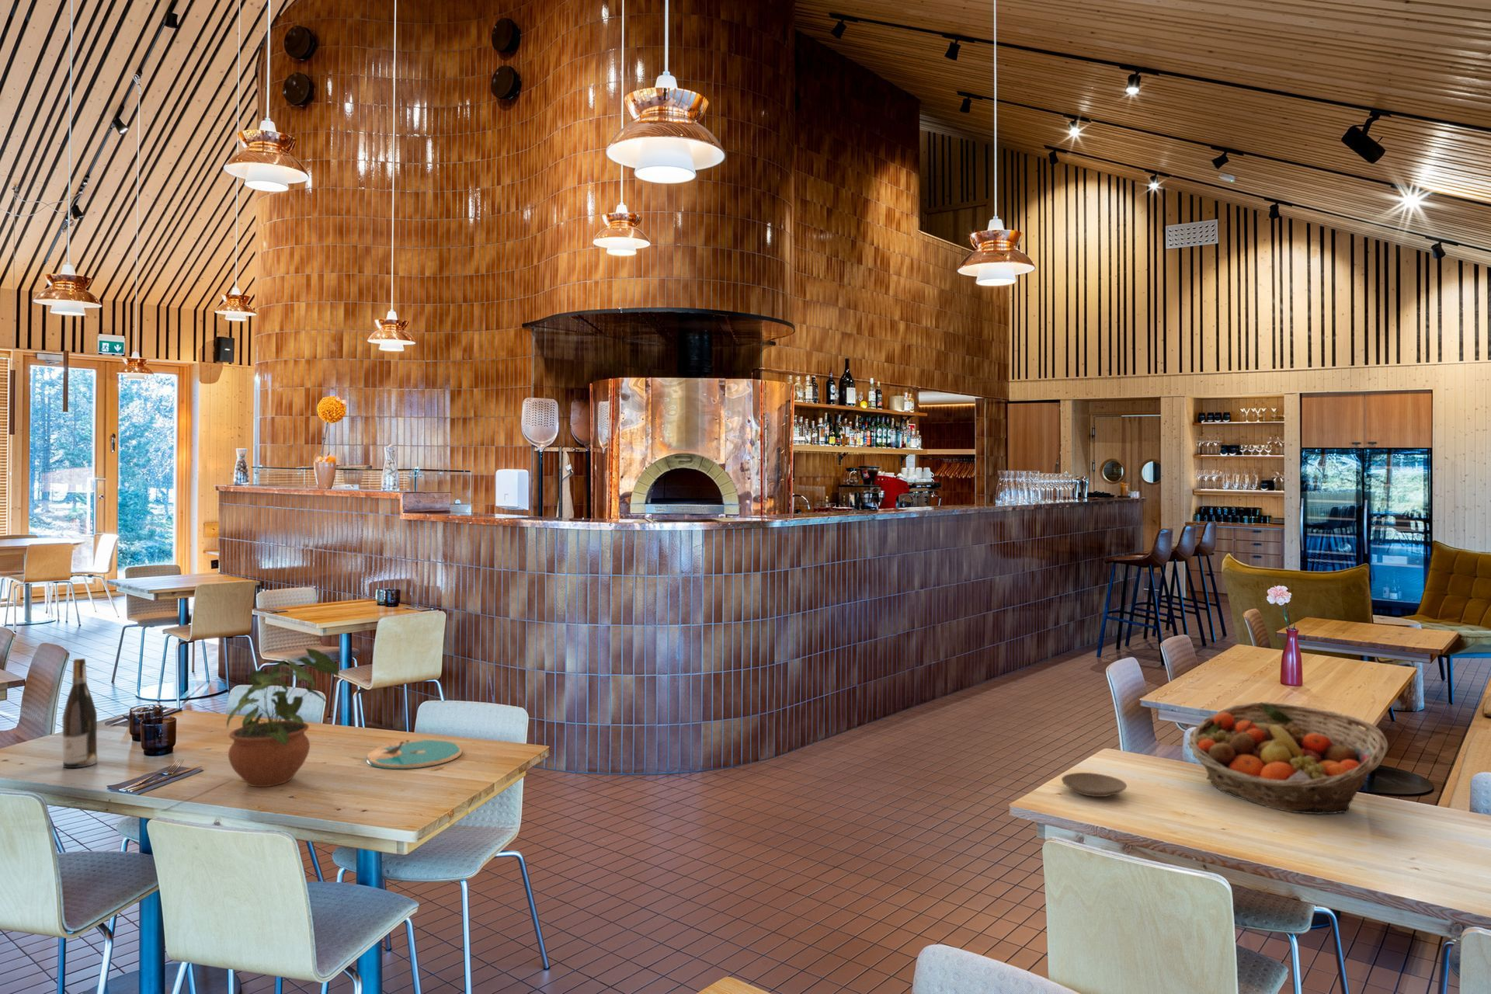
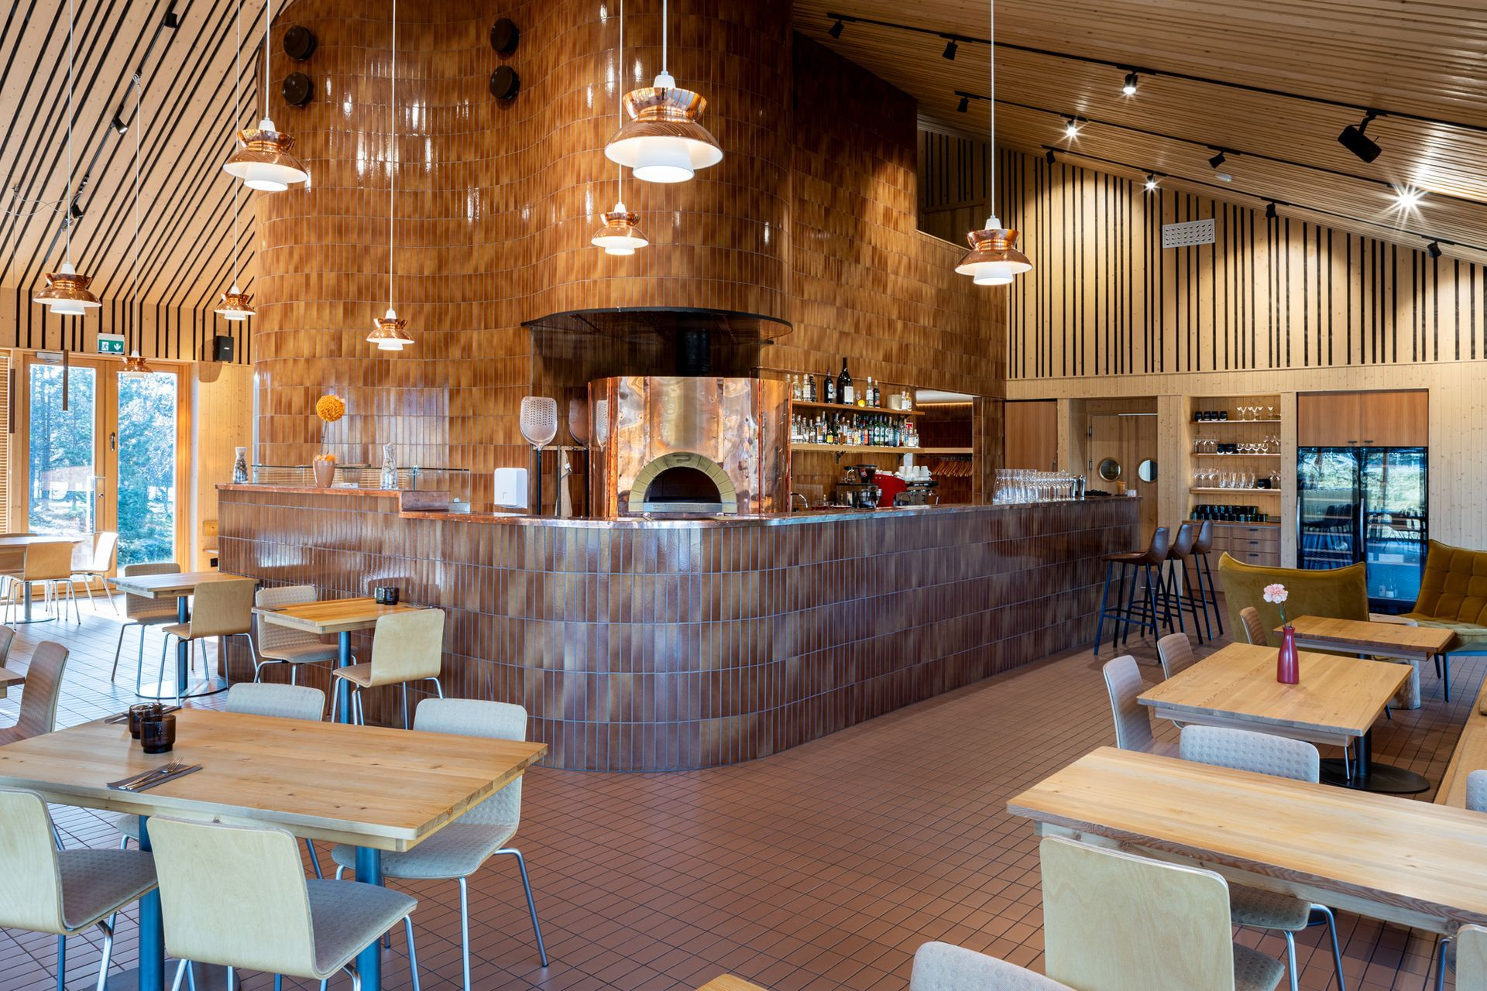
- plate [1061,772,1127,798]
- fruit basket [1187,701,1389,815]
- potted plant [226,648,341,788]
- plate [366,739,463,770]
- wine bottle [61,658,98,769]
